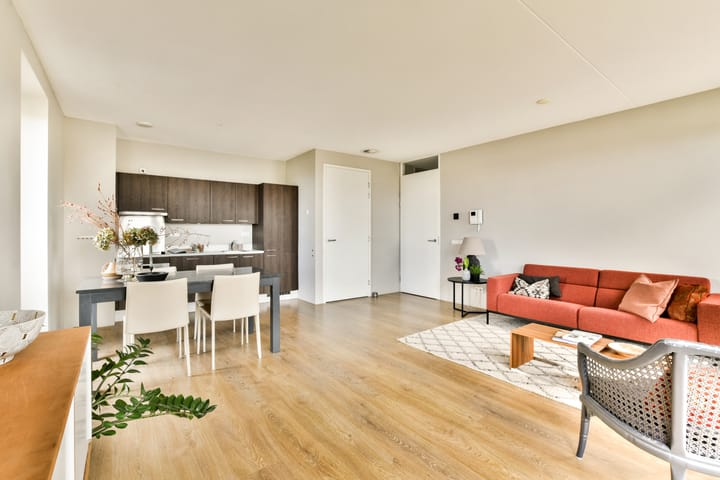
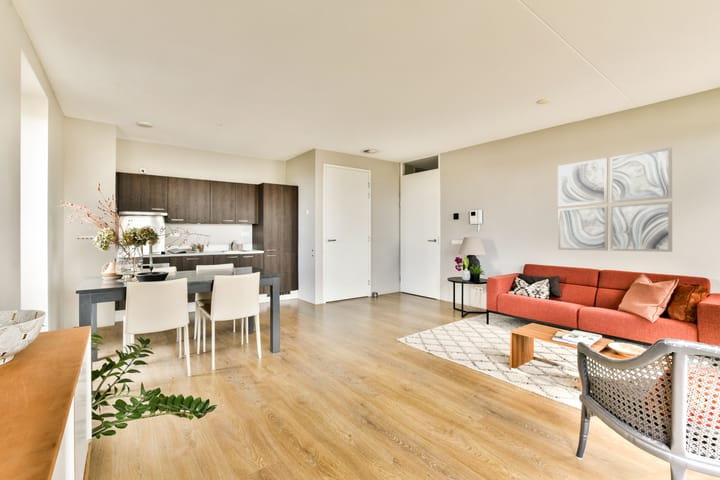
+ wall art [557,146,673,253]
